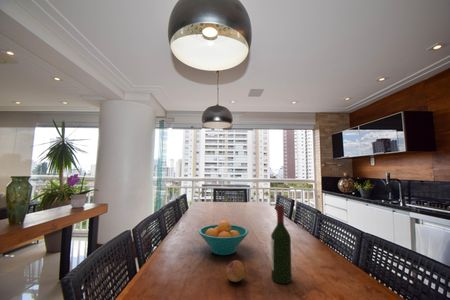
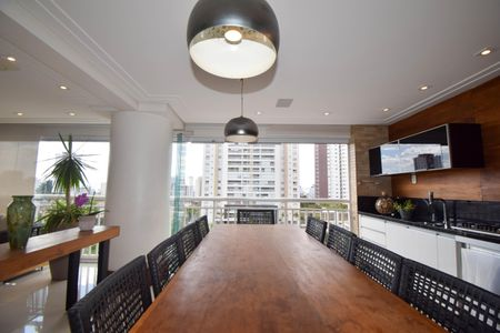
- fruit bowl [198,220,250,256]
- wine bottle [270,204,293,285]
- fruit [225,259,246,283]
